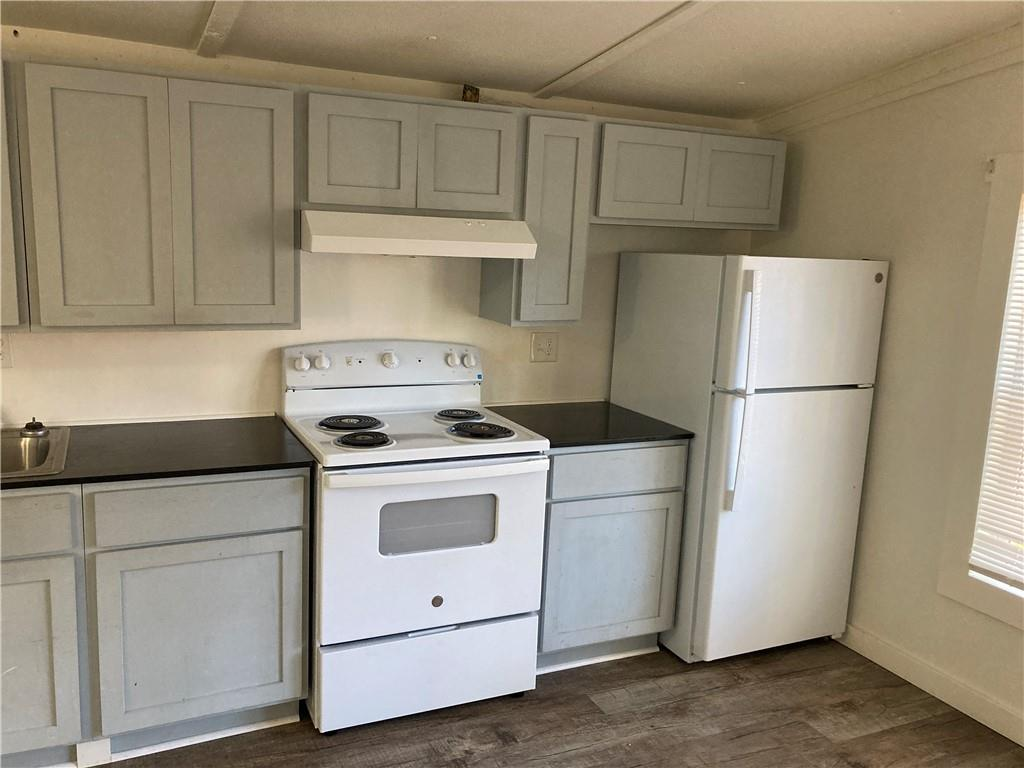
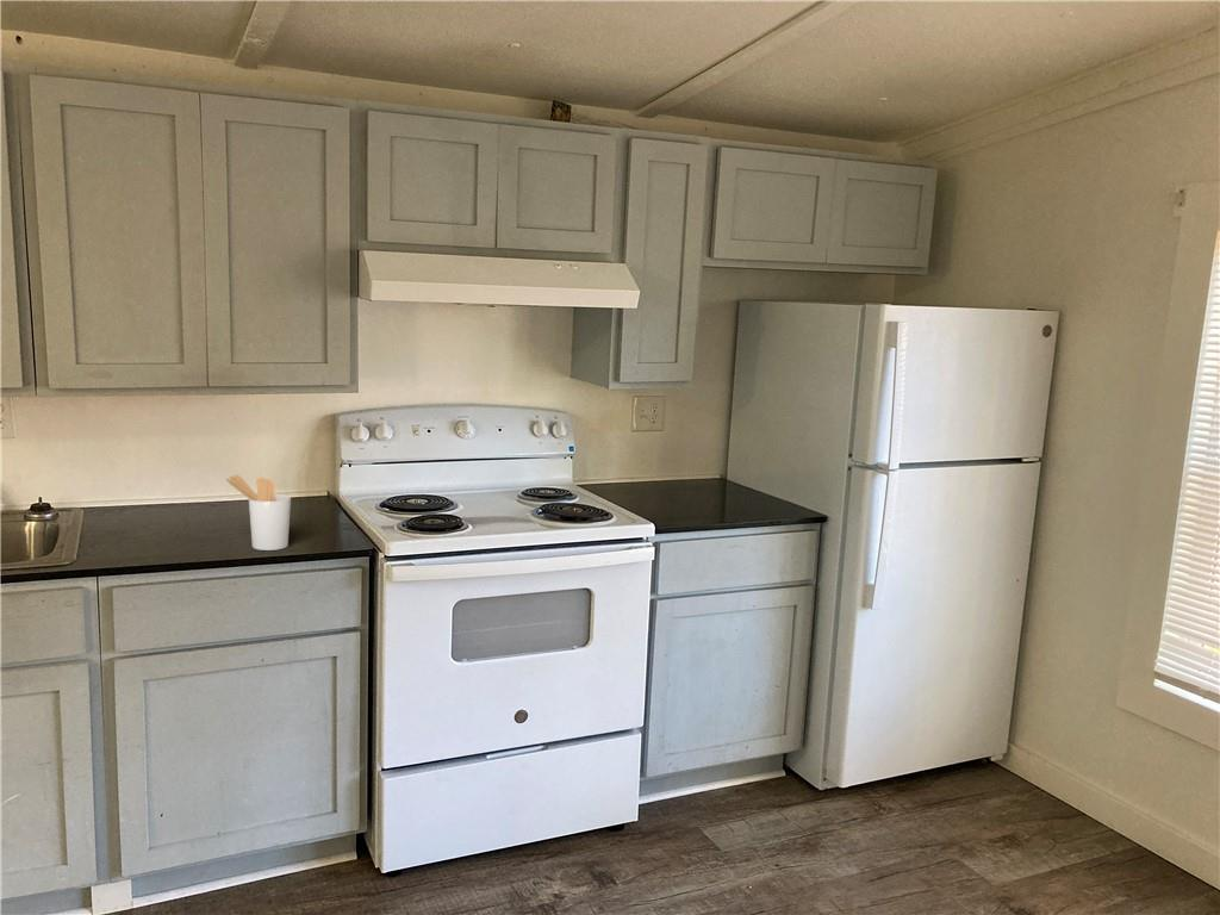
+ utensil holder [224,474,292,552]
